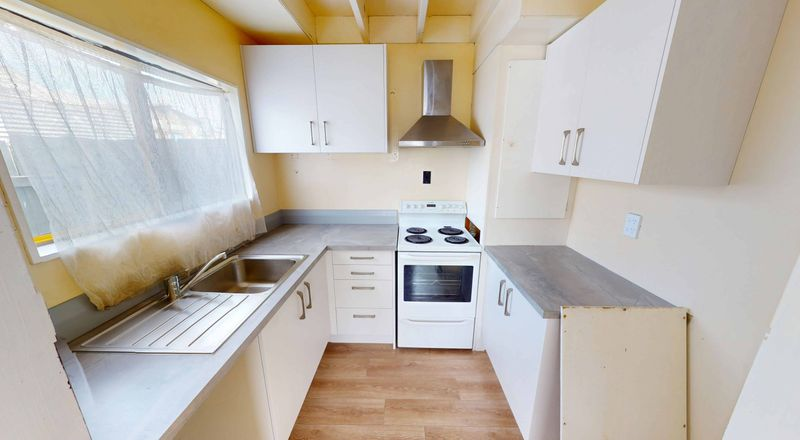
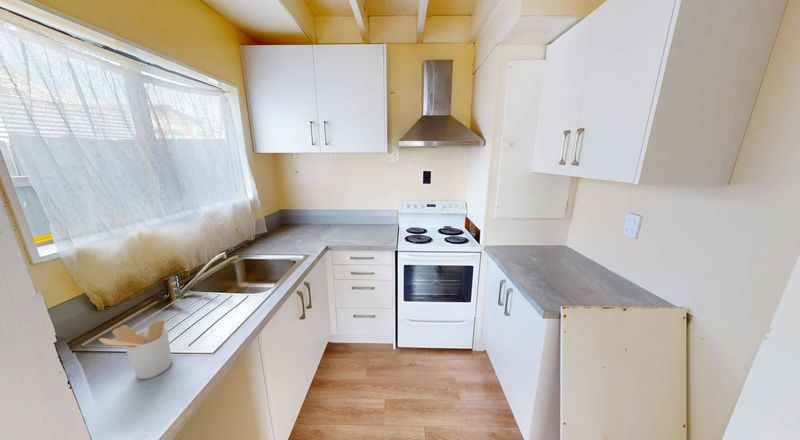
+ utensil holder [98,319,173,380]
